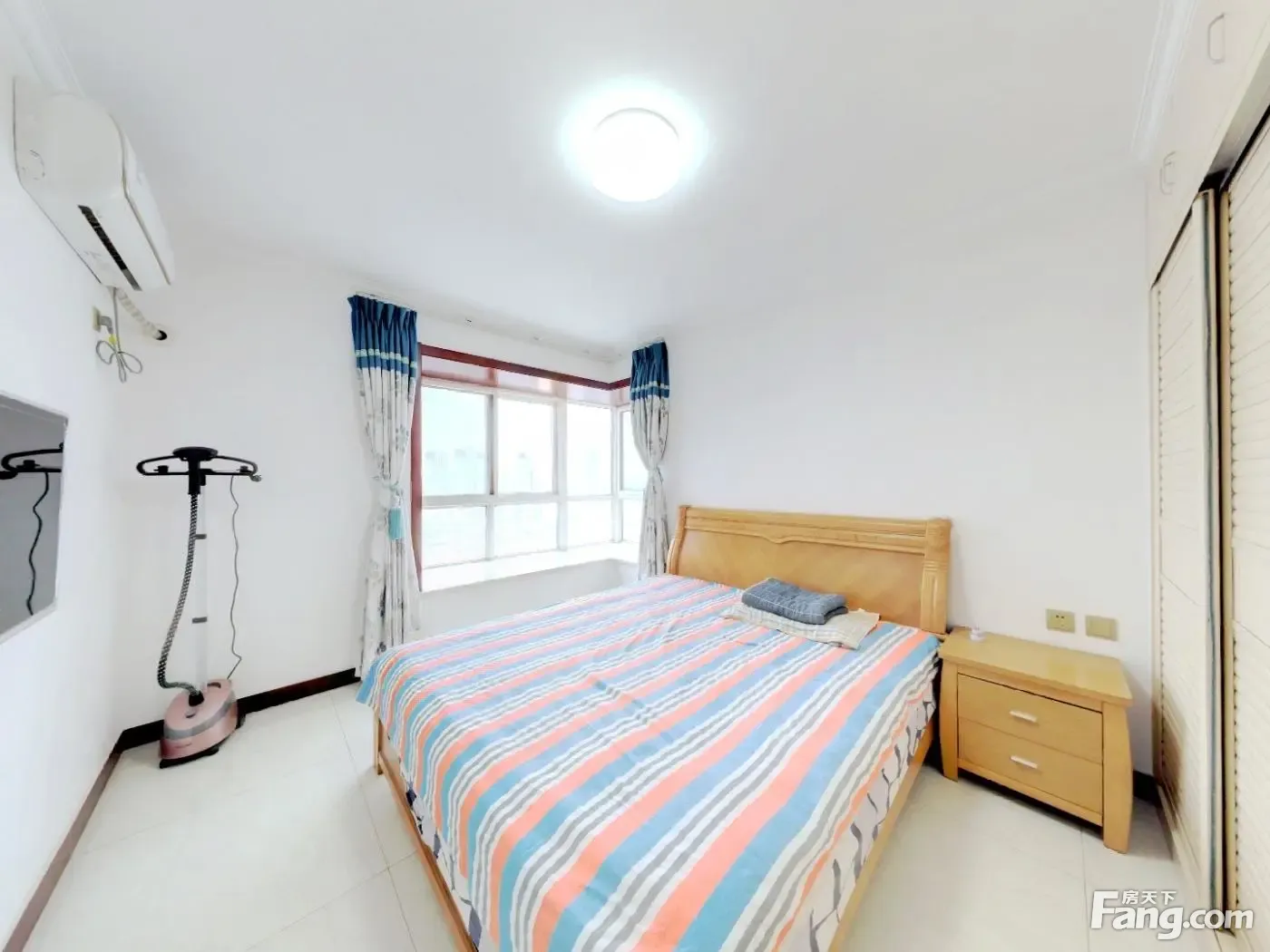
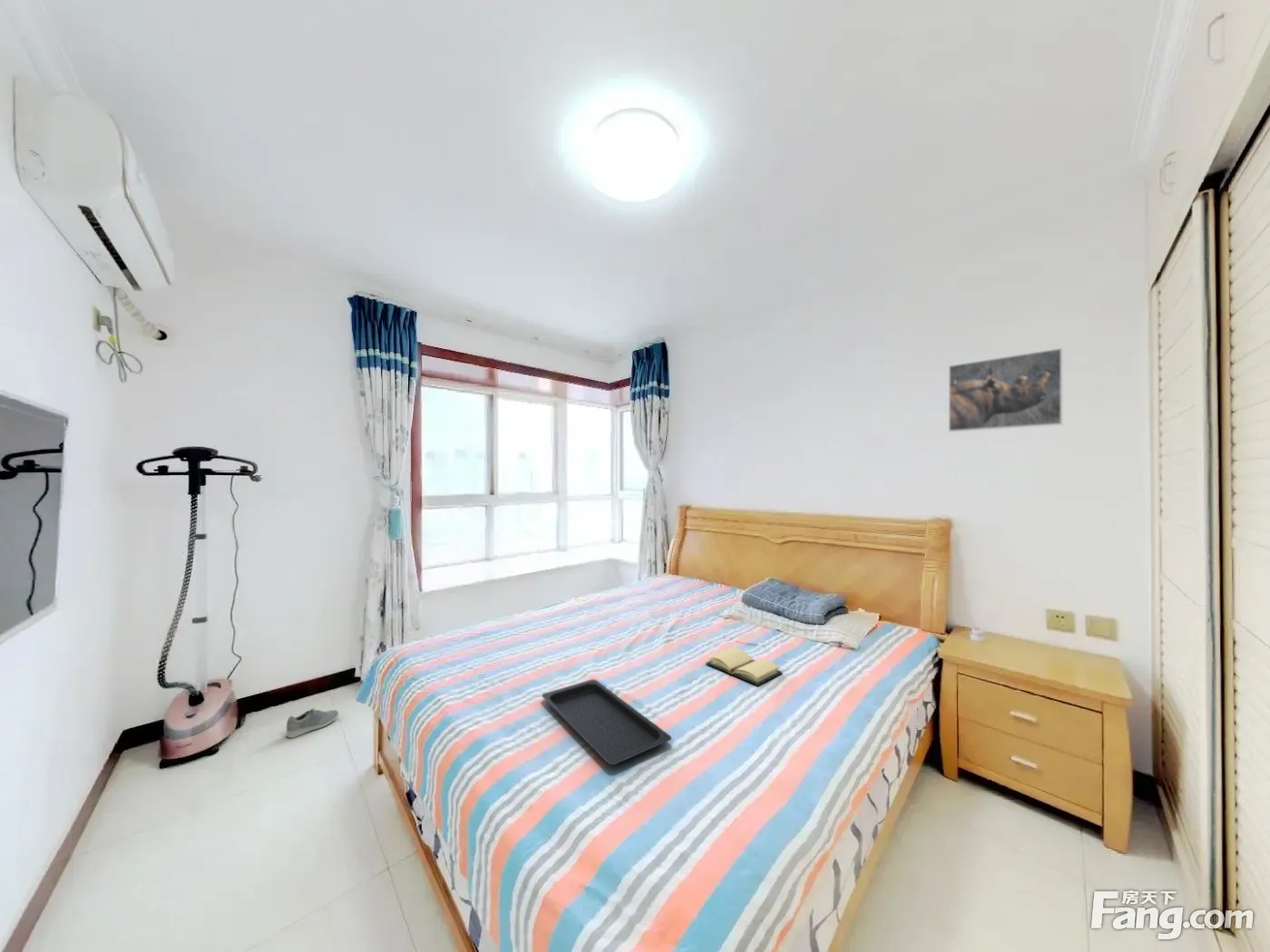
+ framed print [948,347,1063,432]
+ serving tray [541,678,672,765]
+ book [704,646,784,686]
+ shoe [285,706,339,739]
